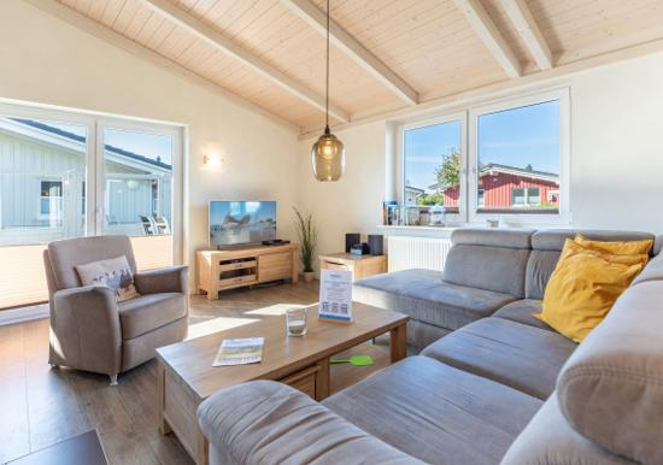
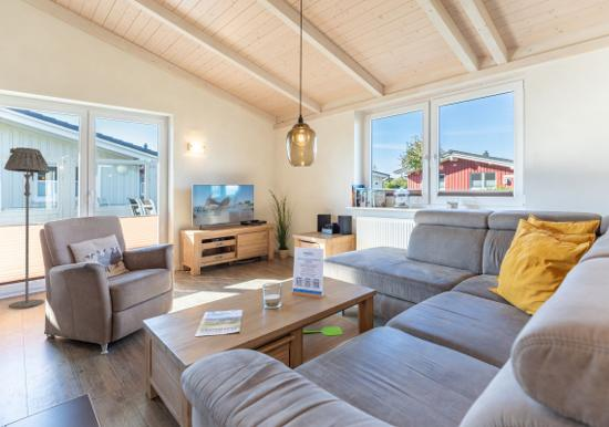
+ floor lamp [3,146,51,310]
